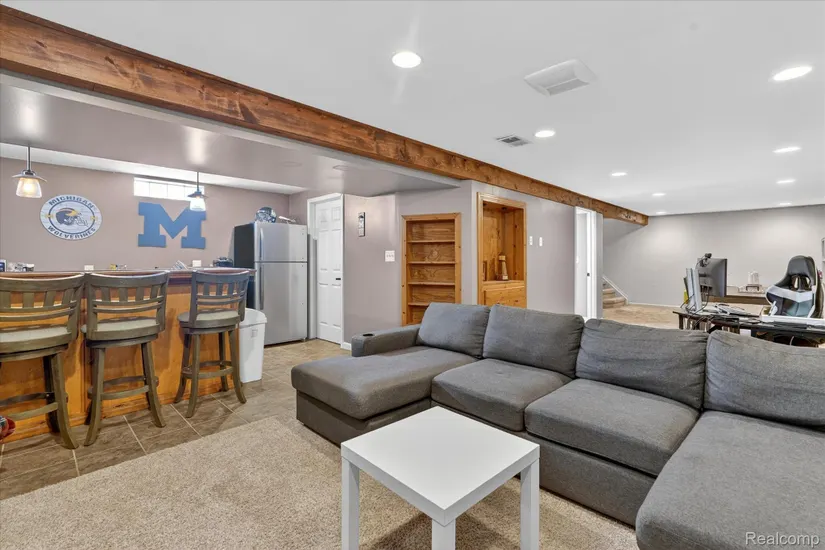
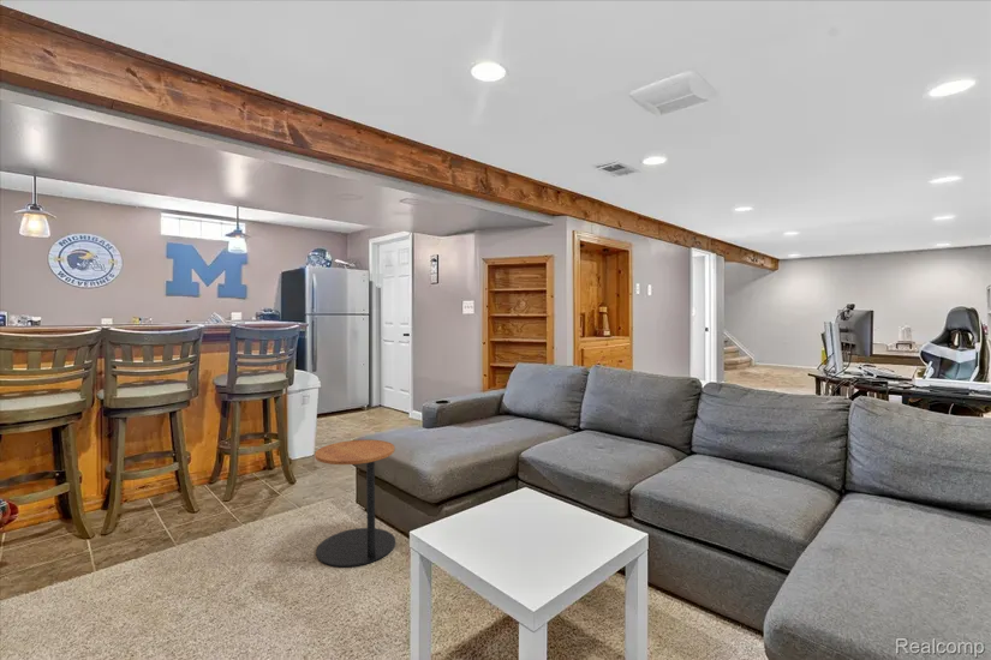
+ side table [314,439,396,568]
